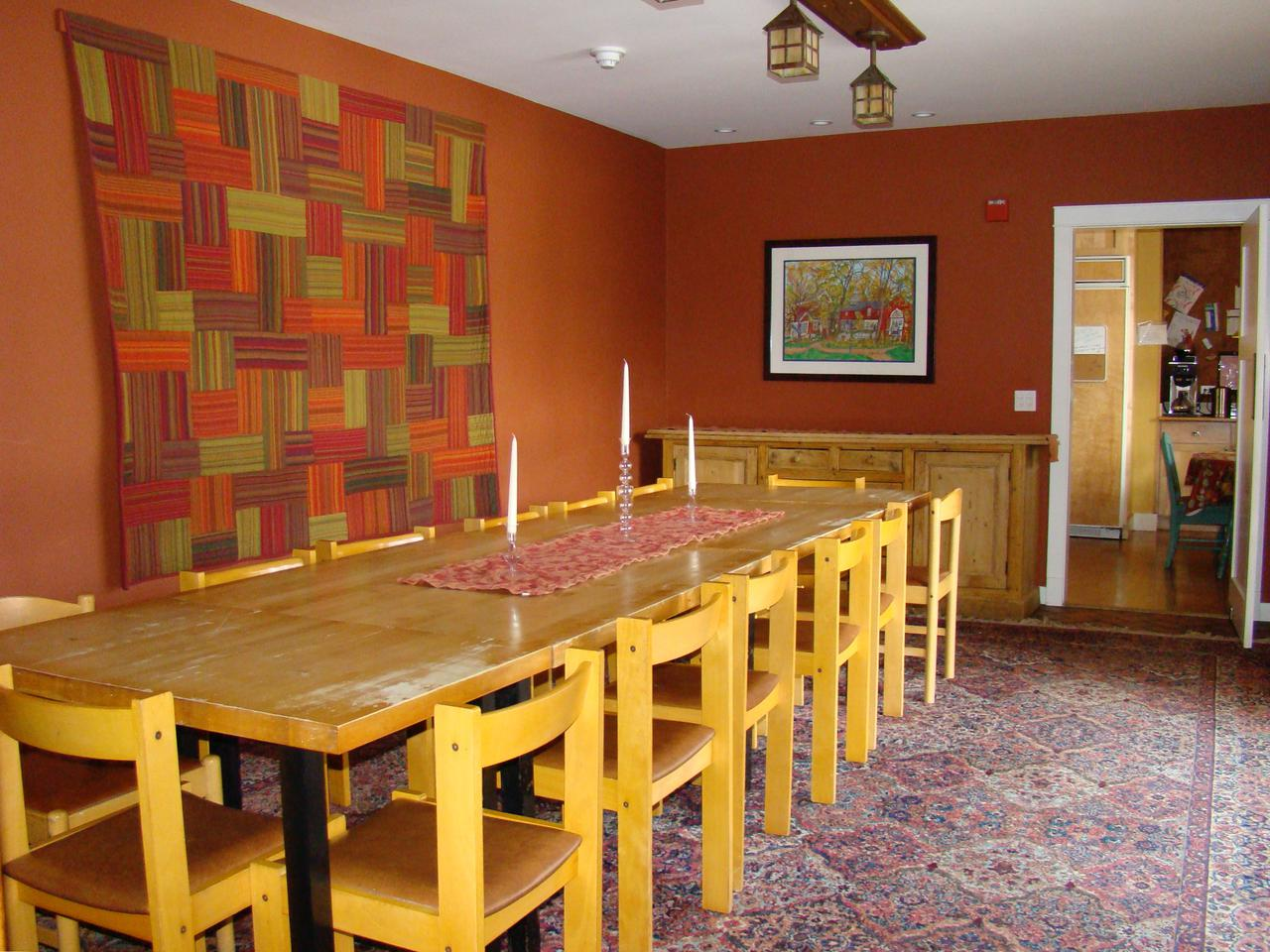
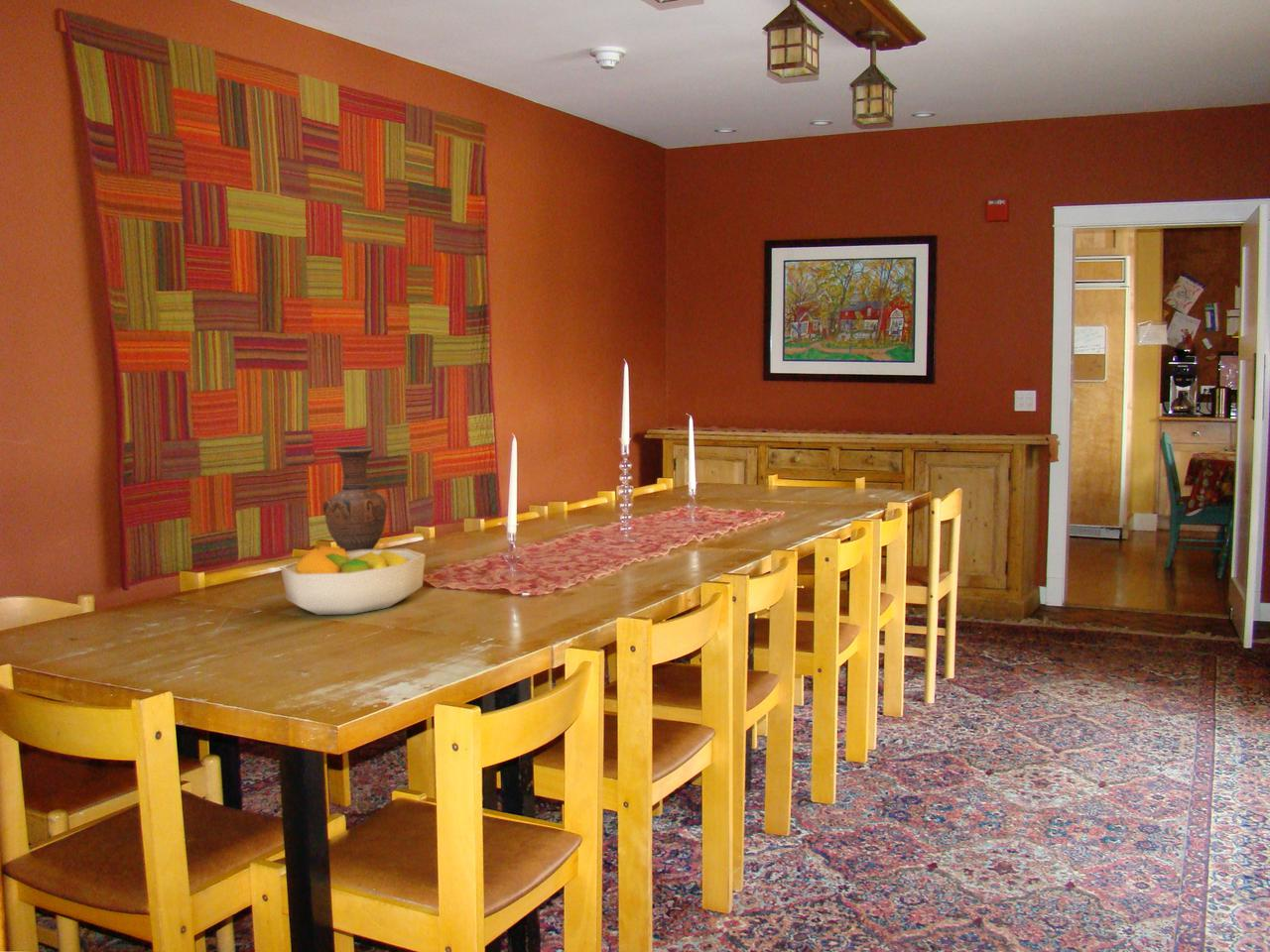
+ vase [321,445,388,551]
+ fruit bowl [280,544,427,616]
